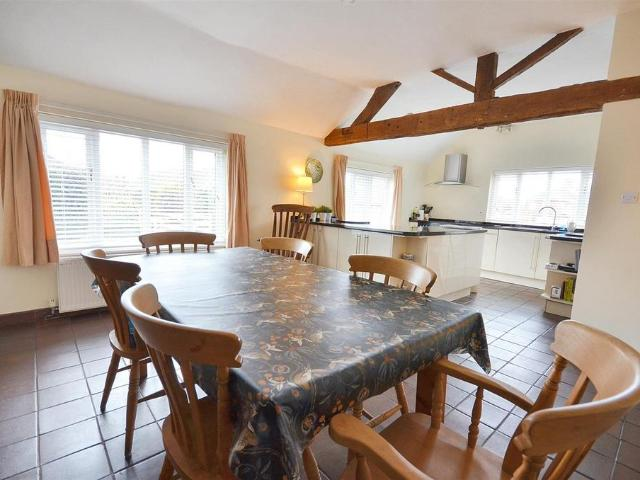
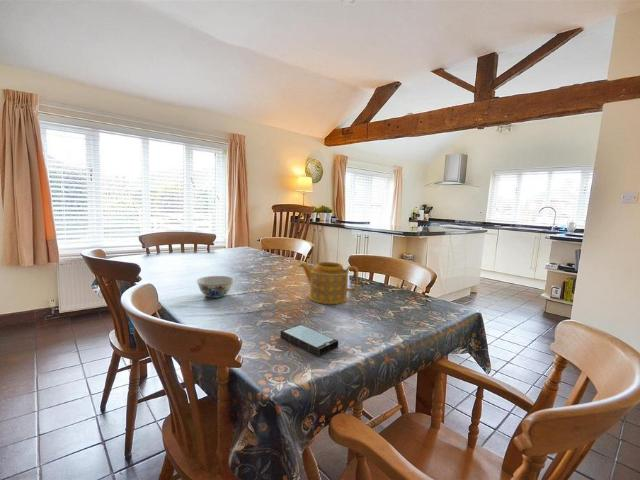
+ chinaware [195,275,235,299]
+ teapot [298,261,359,305]
+ smartphone [280,323,339,357]
